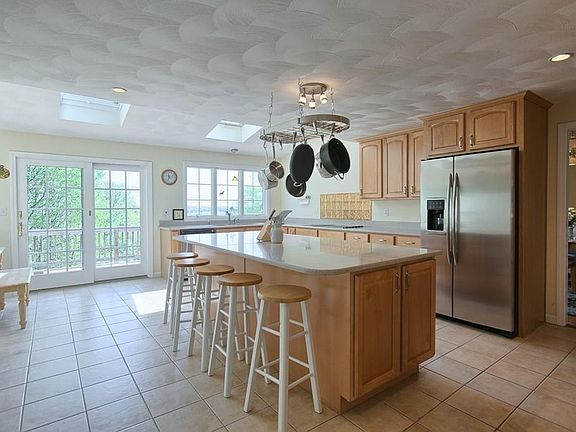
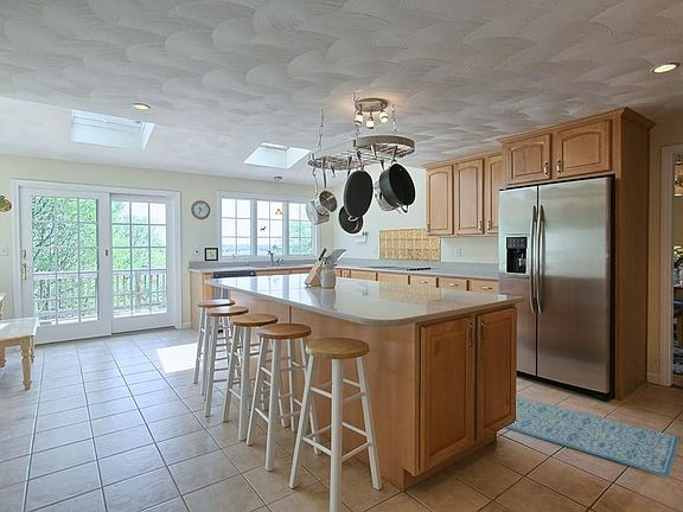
+ rug [505,396,681,479]
